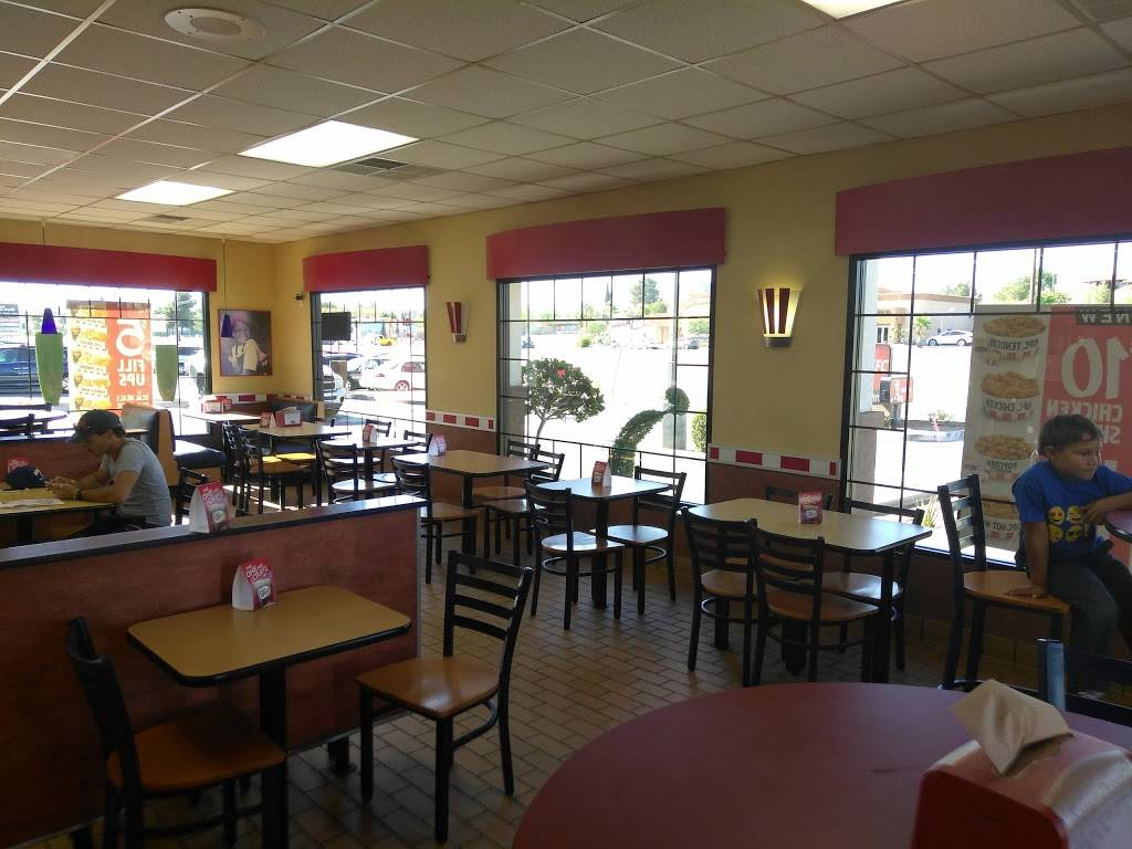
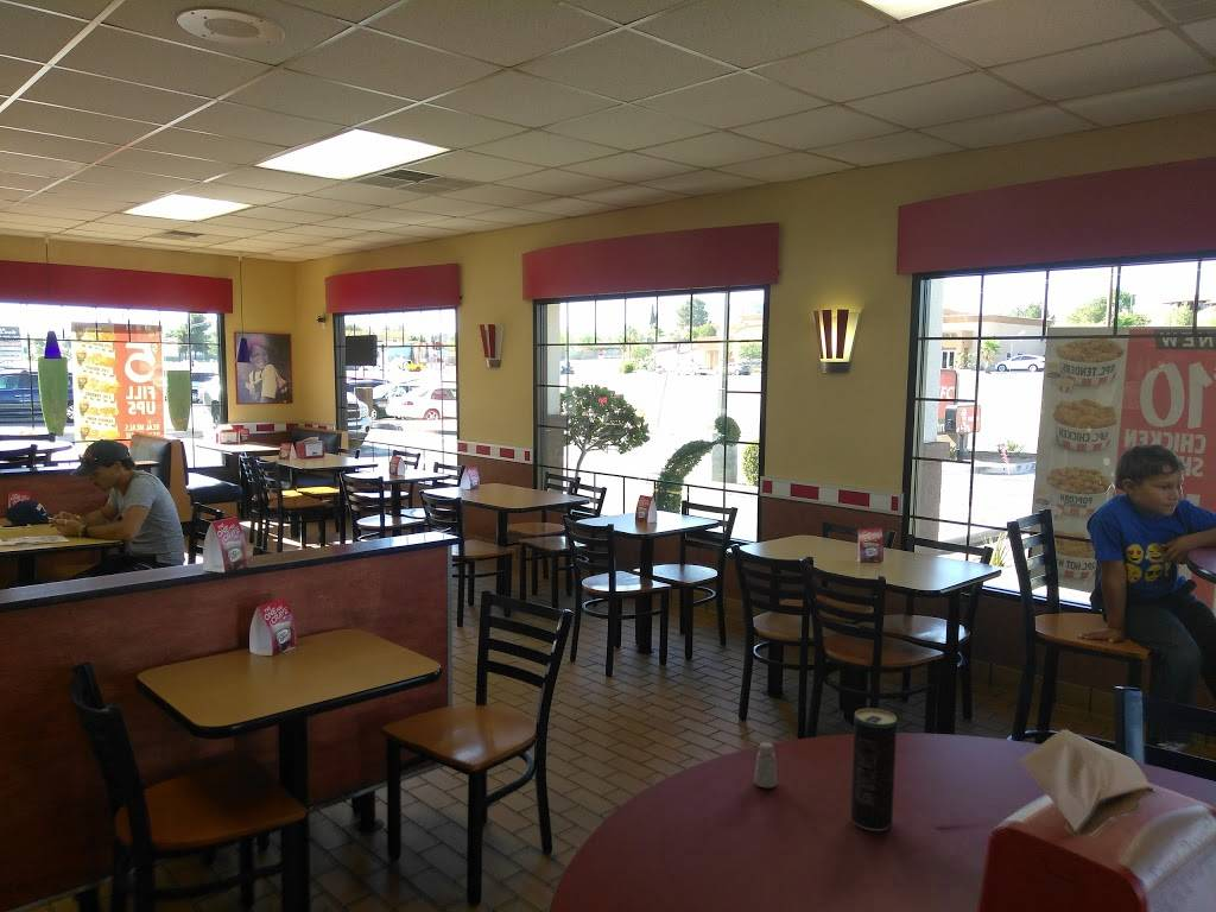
+ beverage can [849,708,898,832]
+ saltshaker [753,741,778,788]
